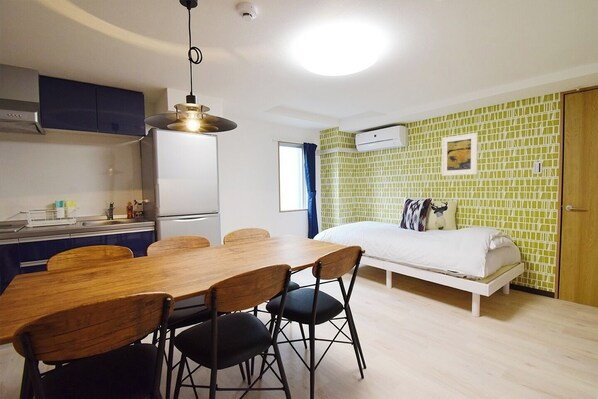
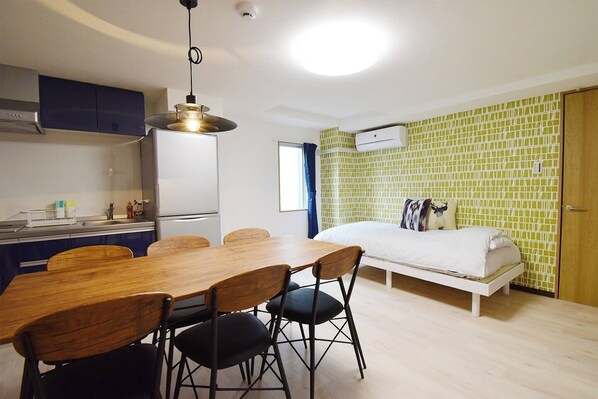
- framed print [441,132,479,177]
